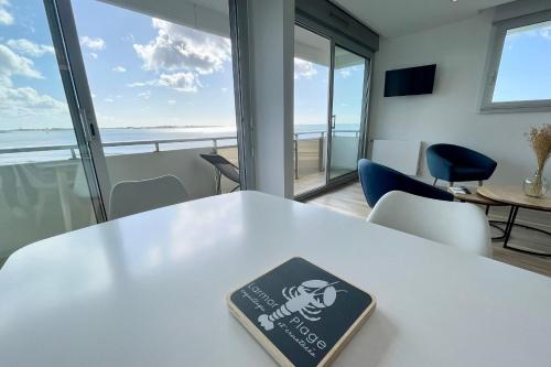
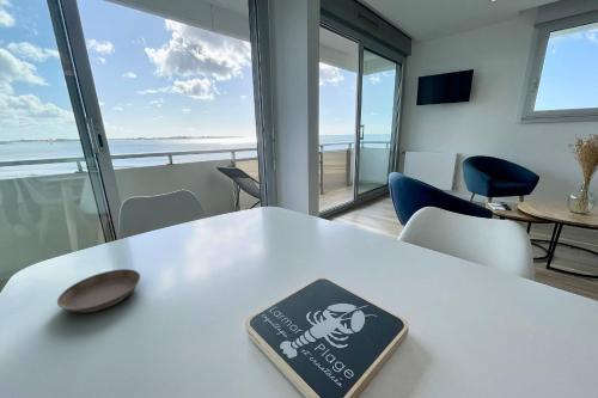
+ saucer [56,268,141,313]
